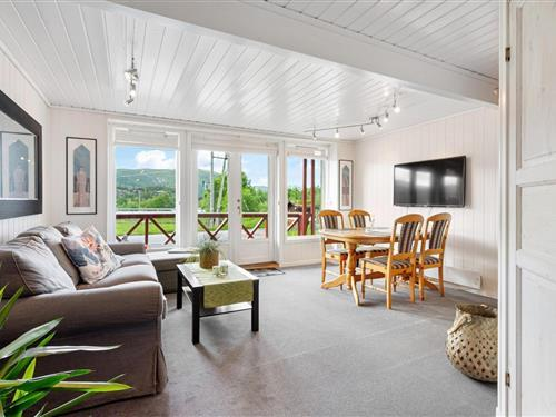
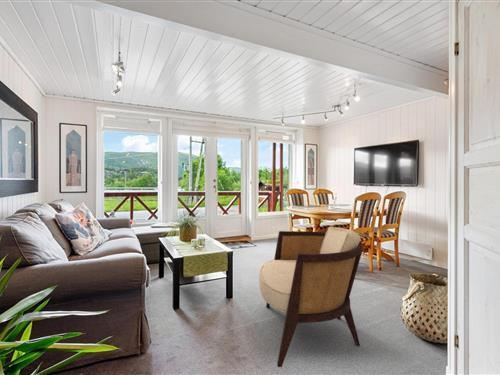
+ armchair [258,226,364,368]
